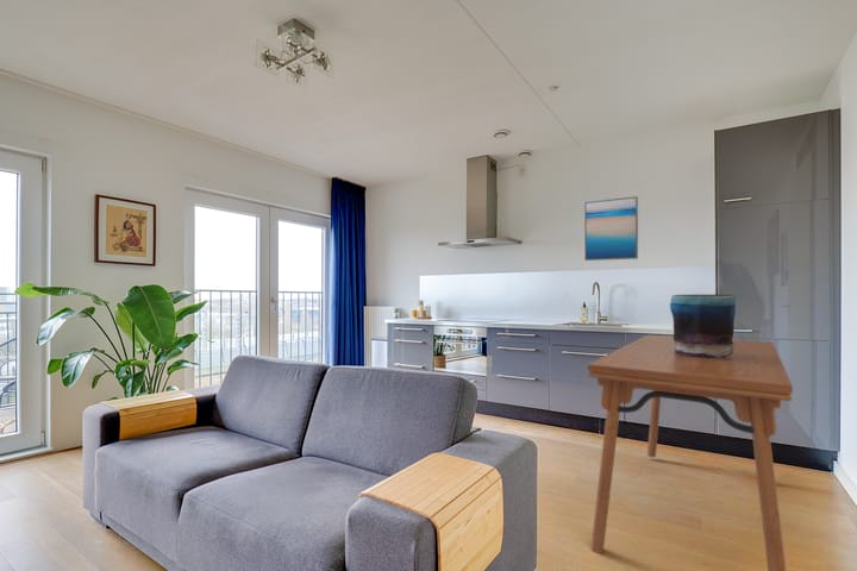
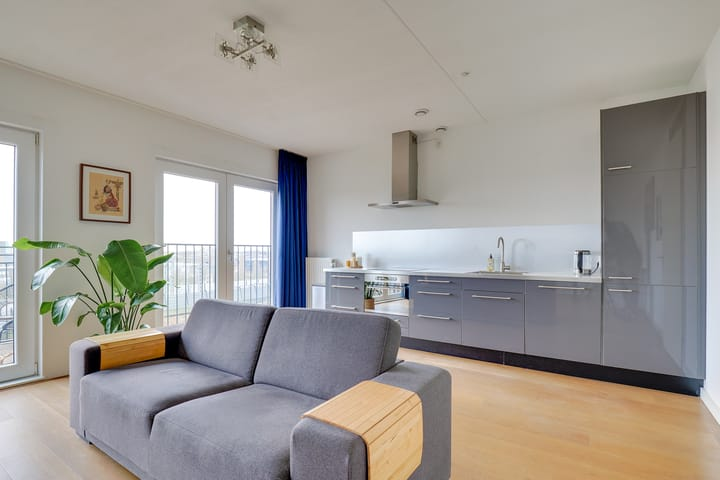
- vase [669,294,737,359]
- dining table [587,334,794,571]
- wall art [583,195,639,262]
